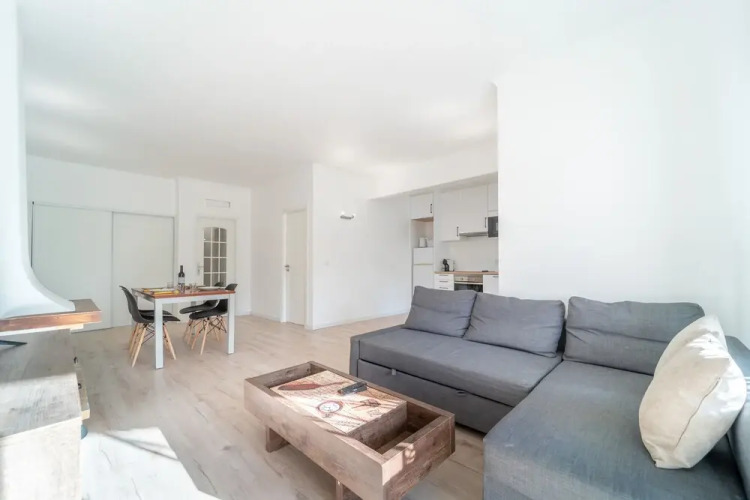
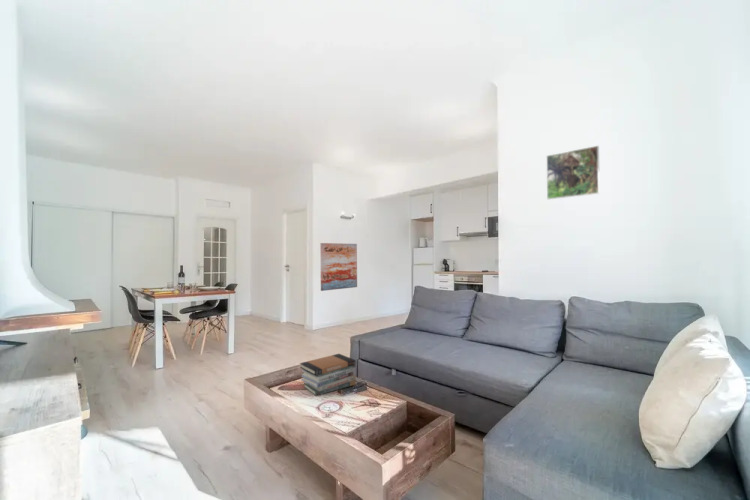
+ wall art [319,242,358,292]
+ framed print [546,145,601,200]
+ book stack [299,353,357,397]
